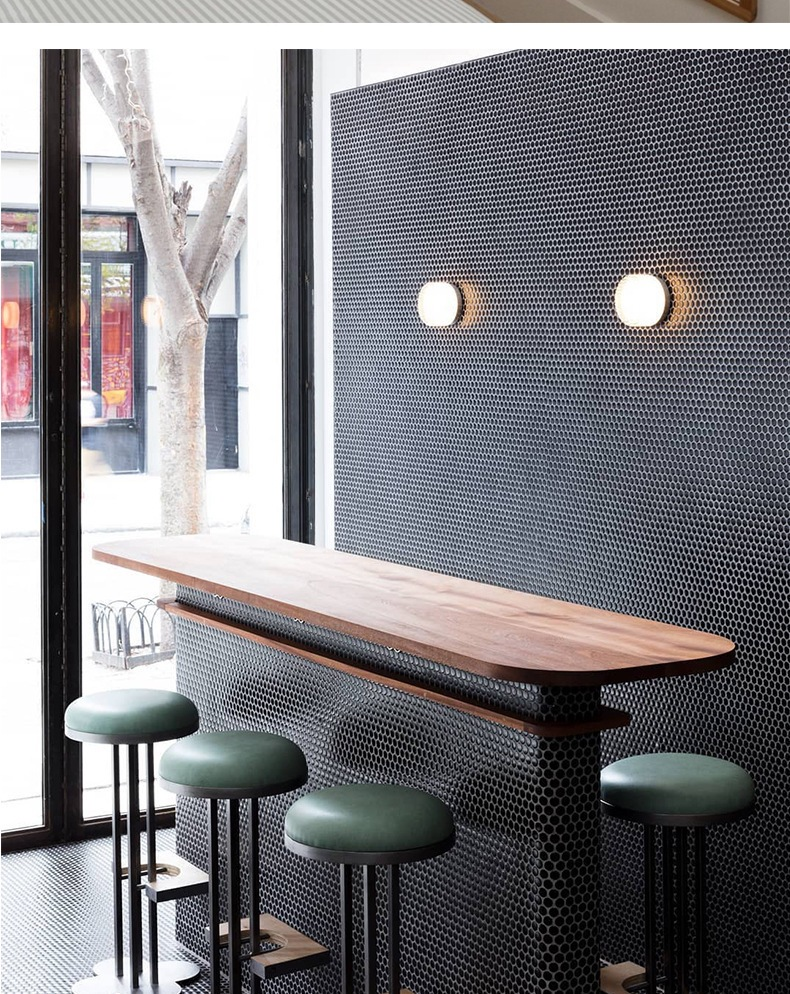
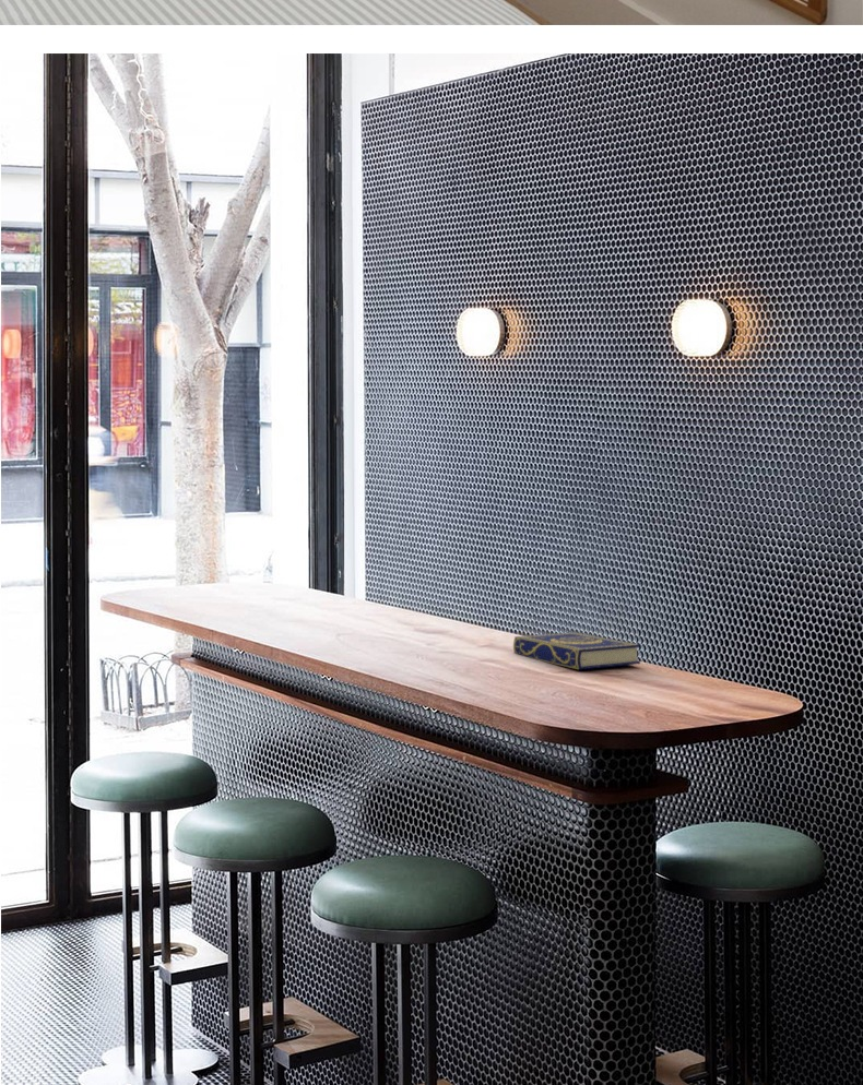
+ book [512,631,641,670]
